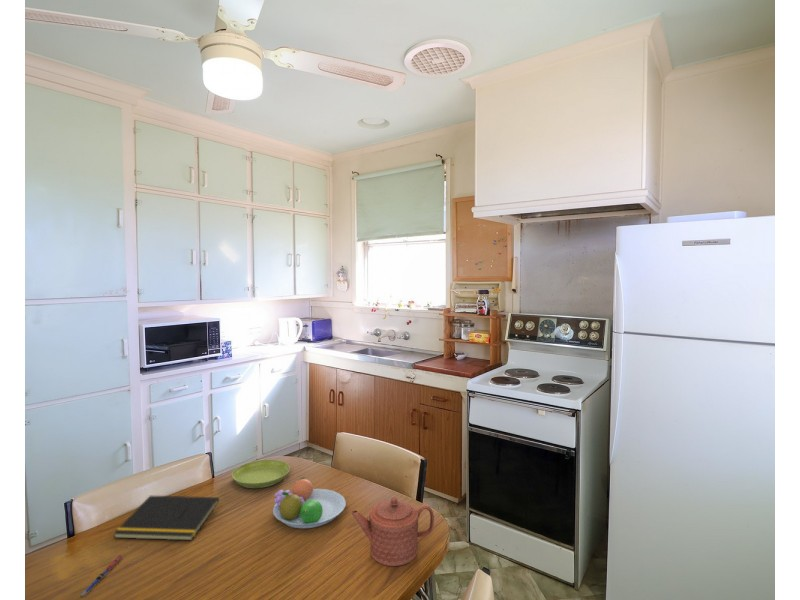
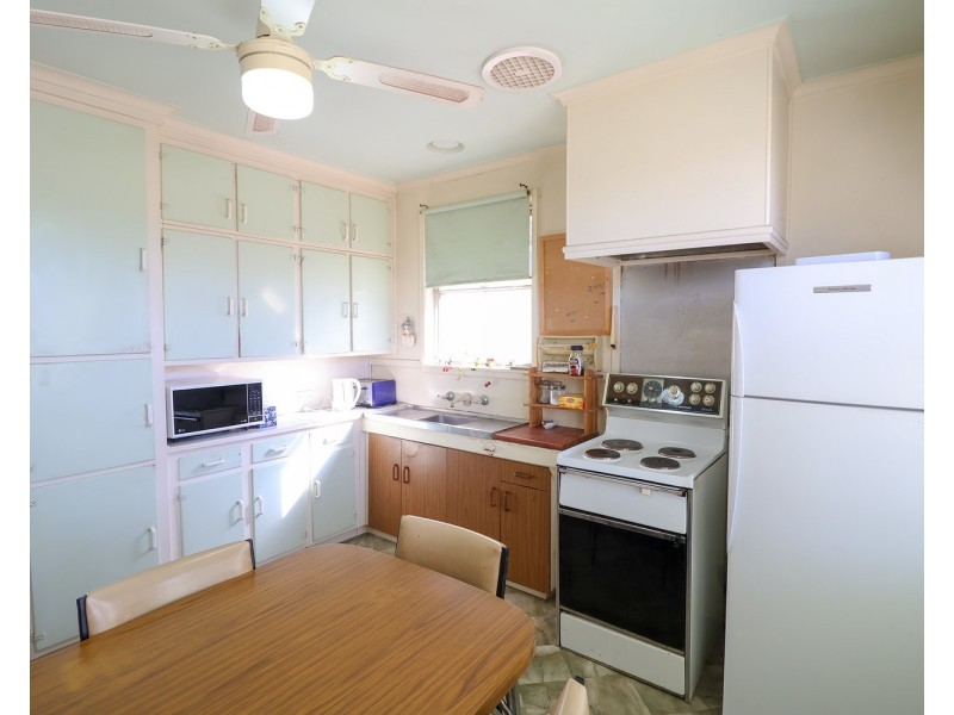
- notepad [112,495,220,541]
- saucer [231,459,291,489]
- pen [81,554,124,597]
- teapot [350,496,435,567]
- fruit bowl [272,476,347,529]
